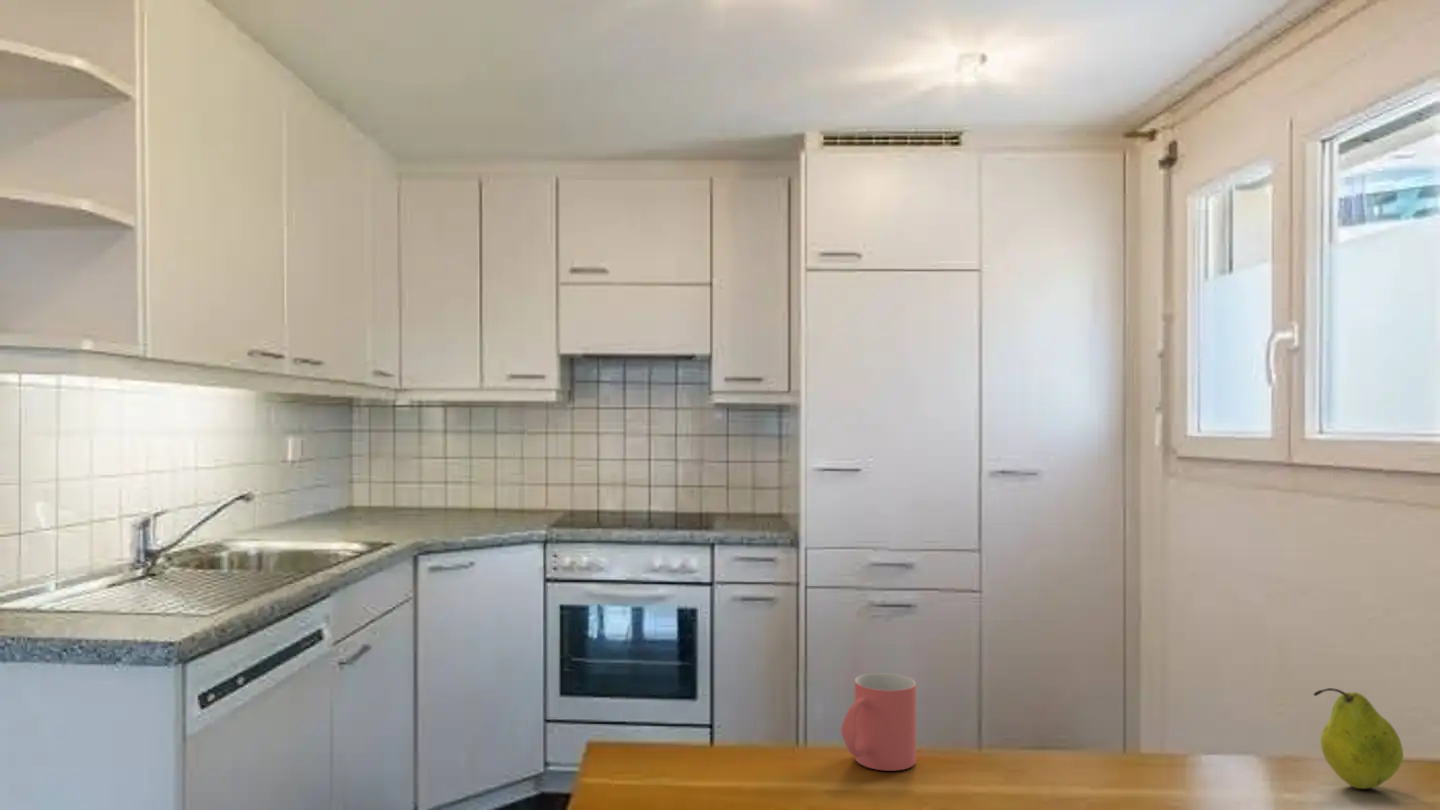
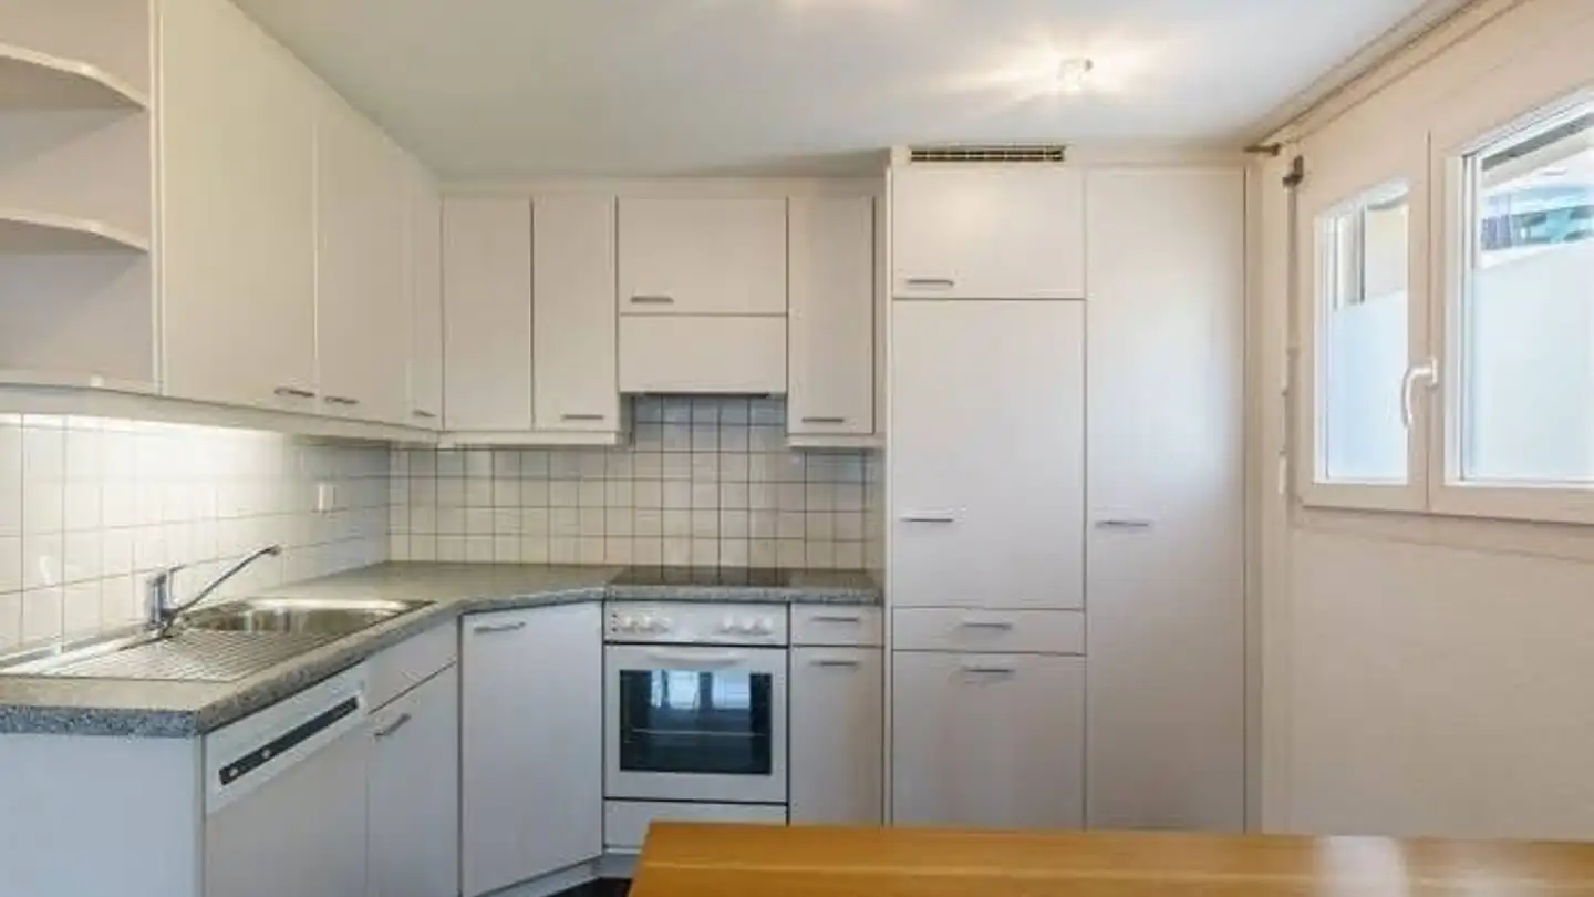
- fruit [1313,687,1404,790]
- mug [840,672,917,772]
